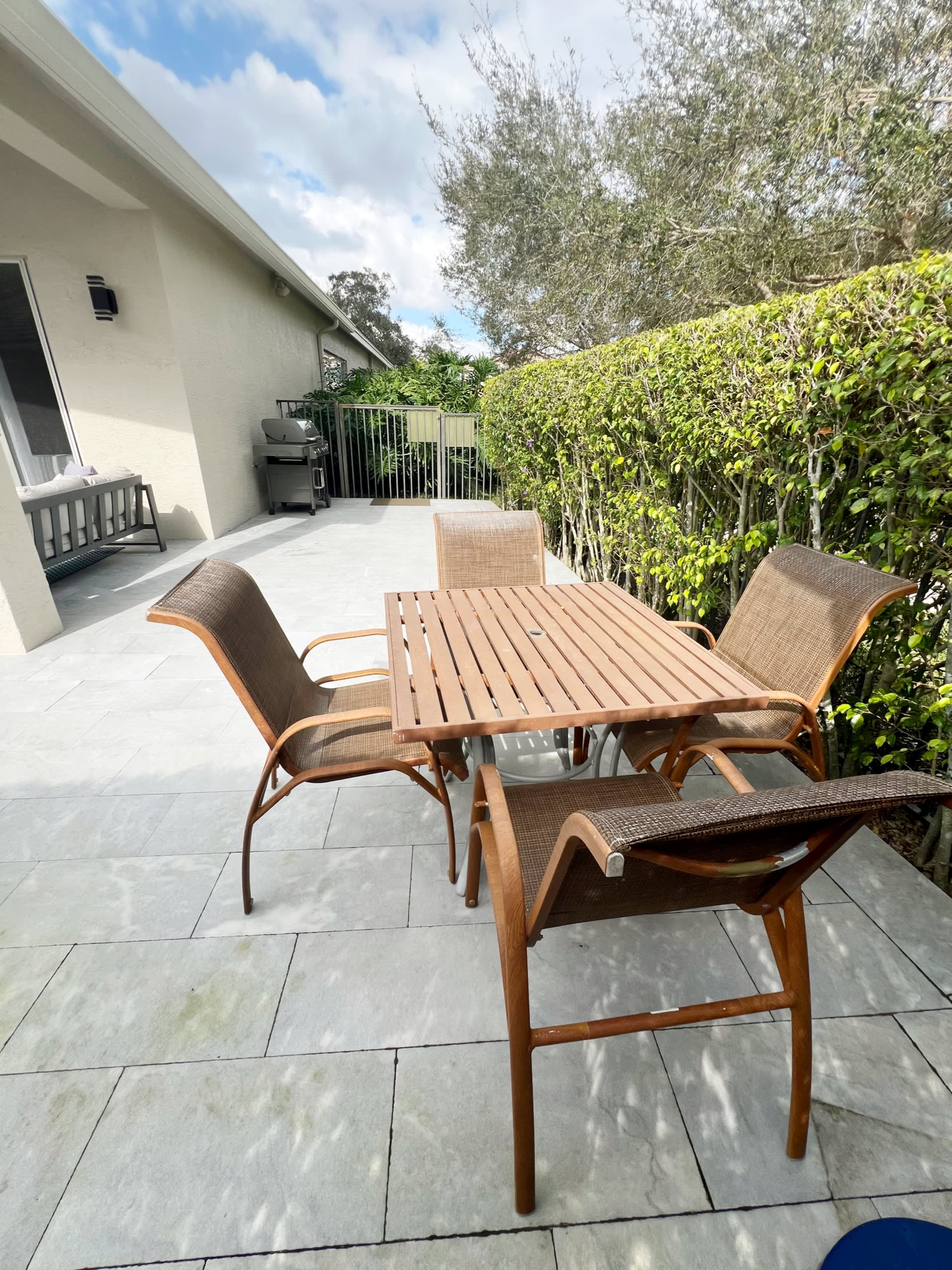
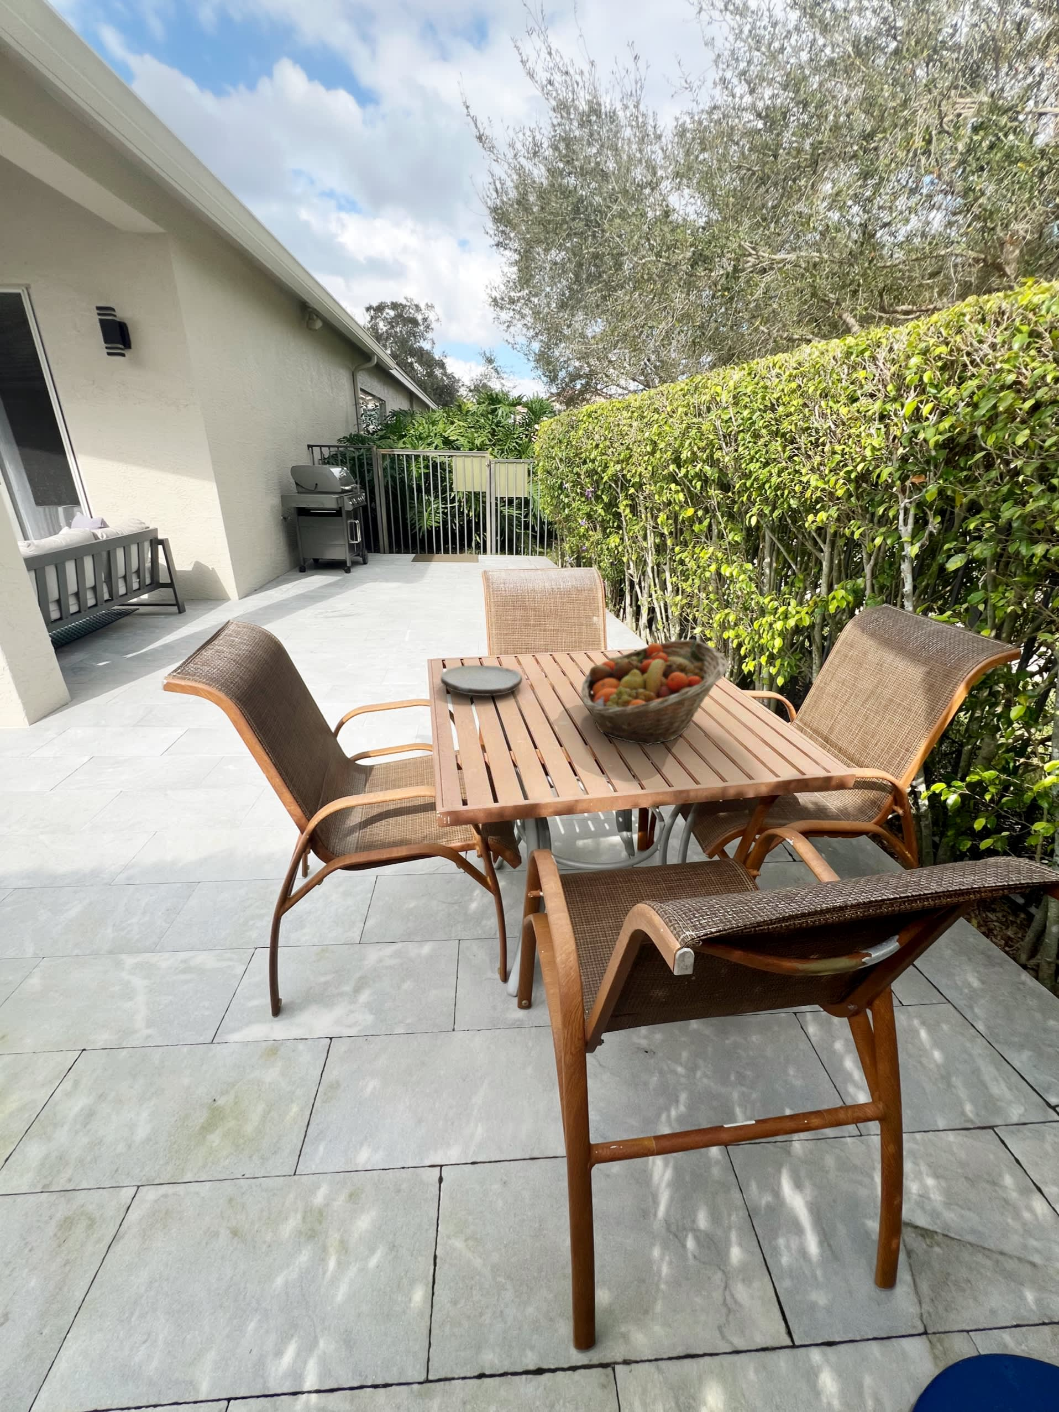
+ fruit basket [581,639,729,746]
+ plate [441,665,523,696]
